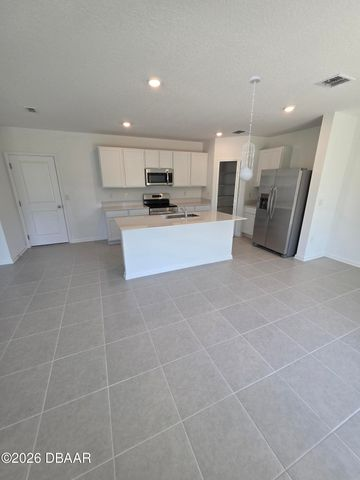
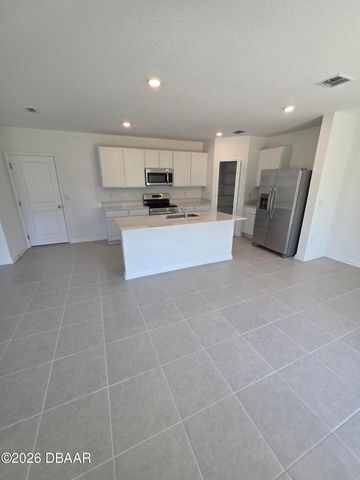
- pendant light [239,75,262,182]
